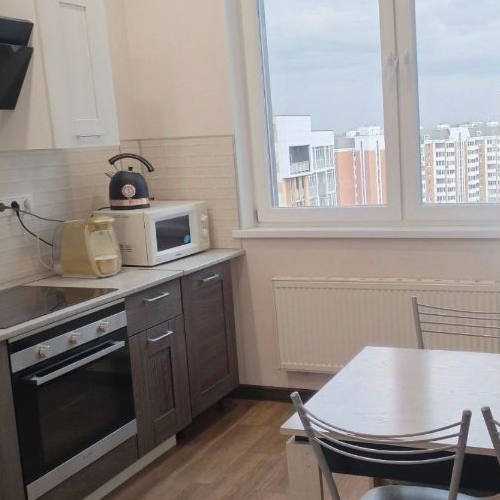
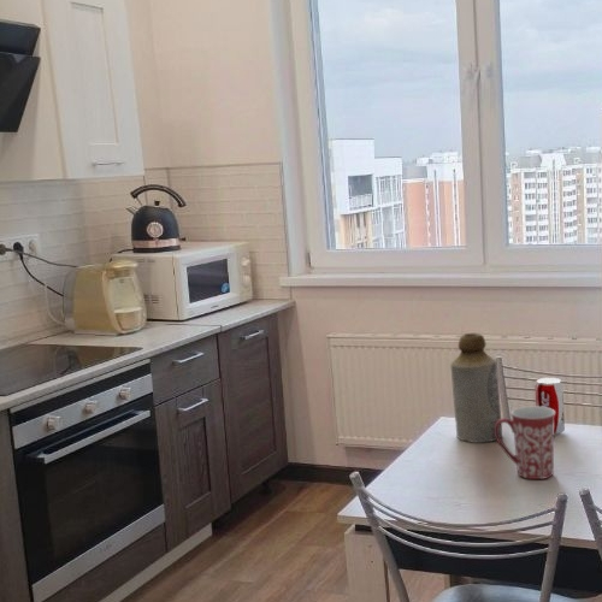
+ beverage can [533,377,566,437]
+ mug [495,406,555,480]
+ bottle [449,332,503,443]
